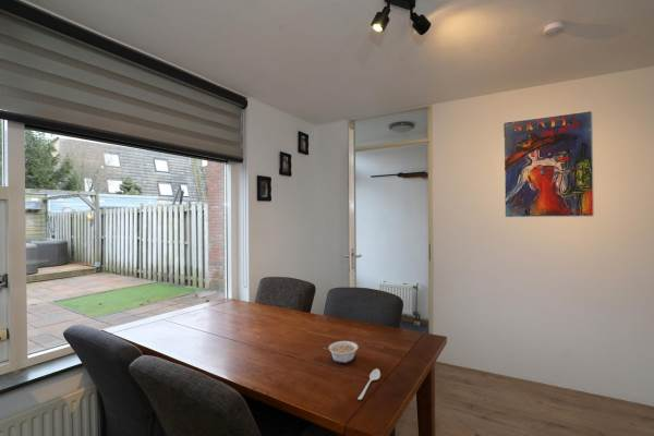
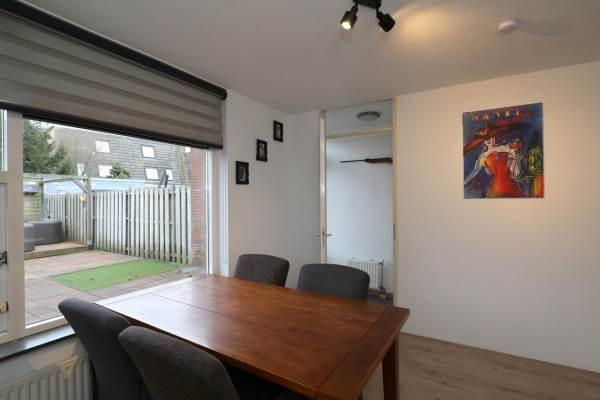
- legume [322,340,359,364]
- spoon [356,367,382,401]
